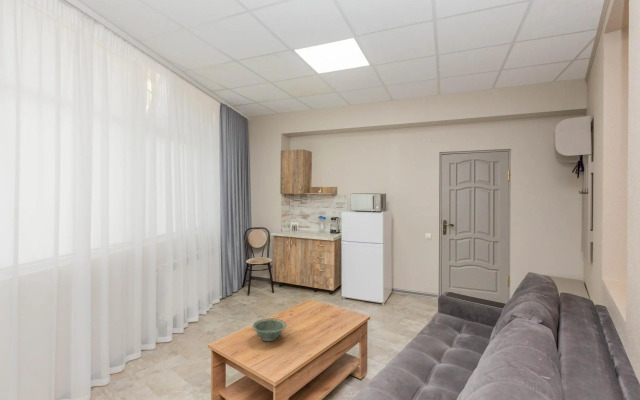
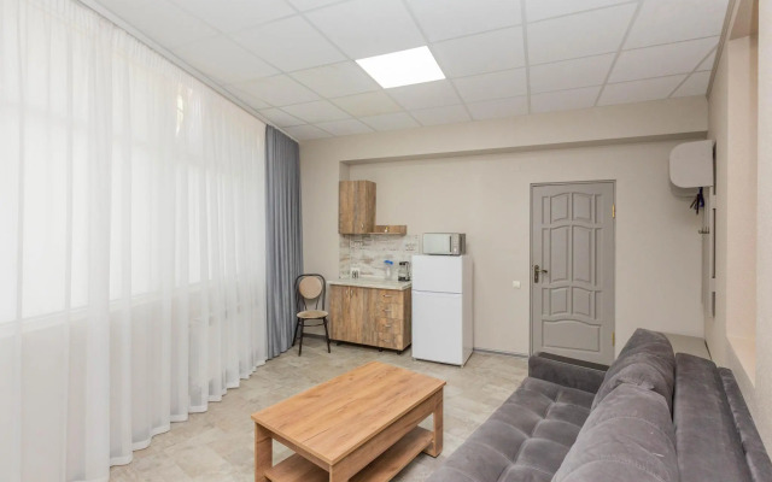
- bowl [251,317,288,342]
